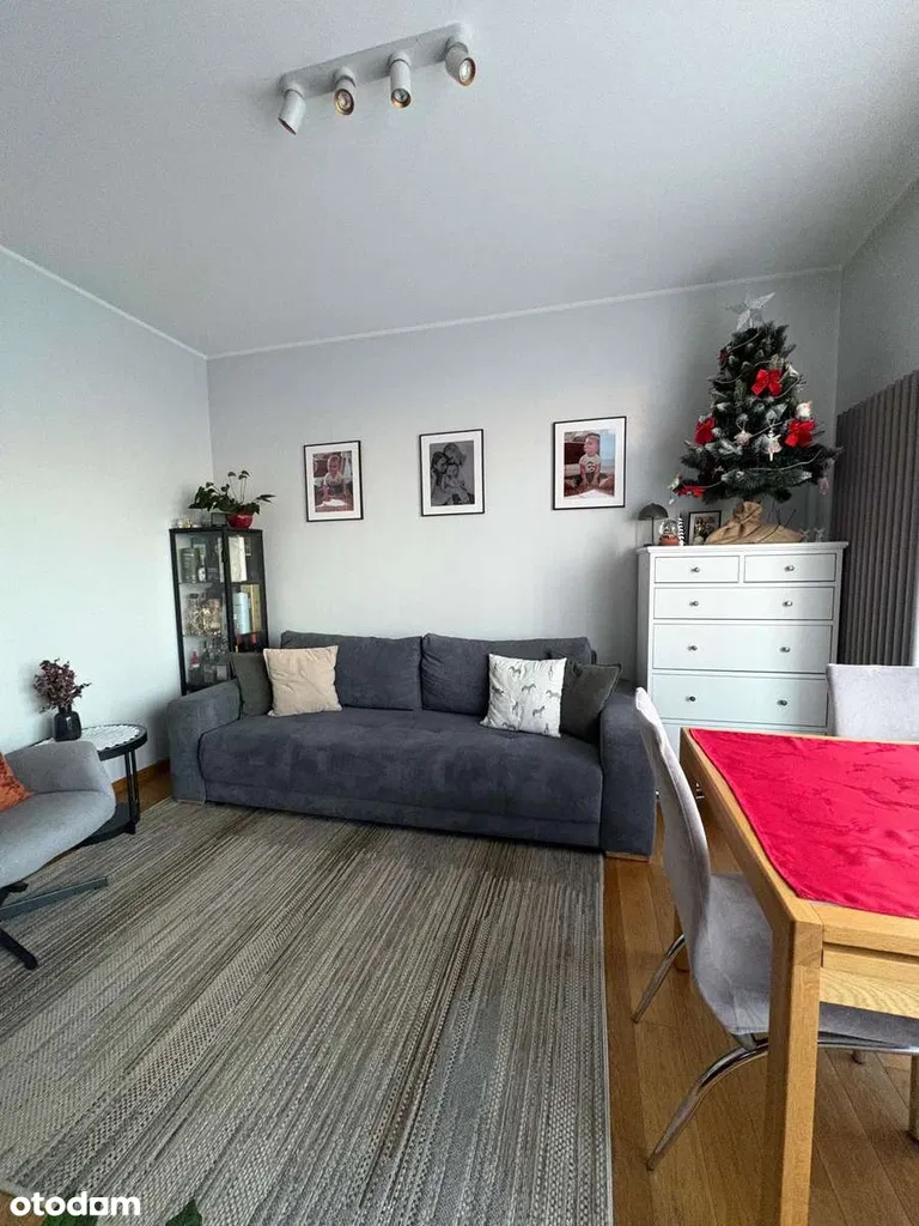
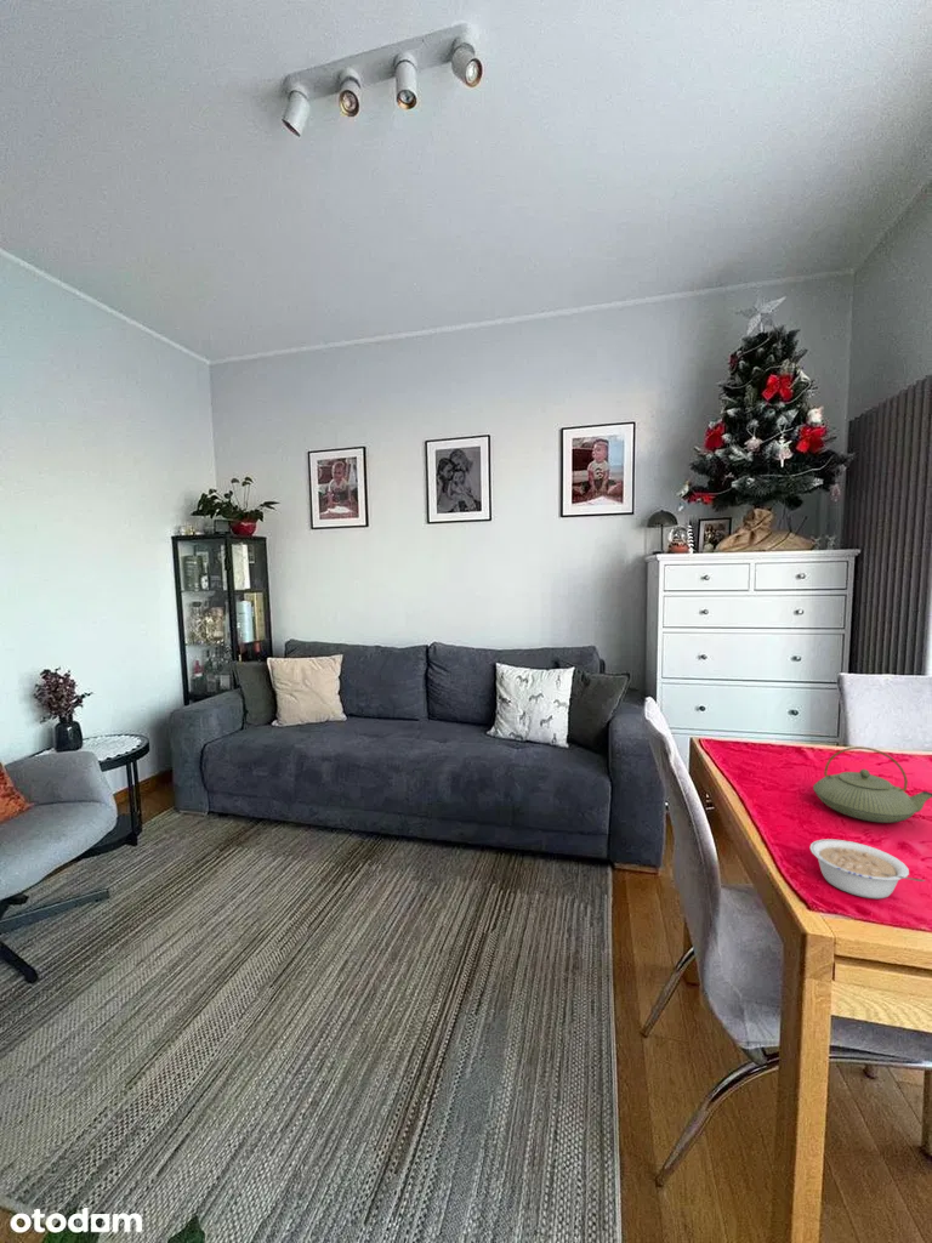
+ legume [808,838,926,899]
+ teapot [812,745,932,824]
